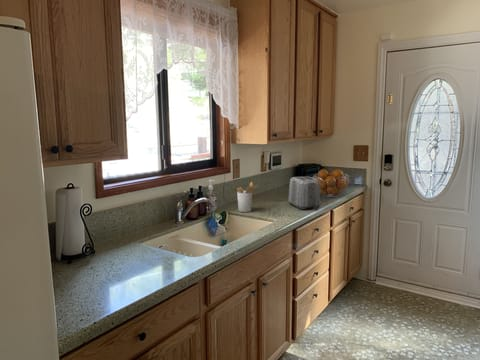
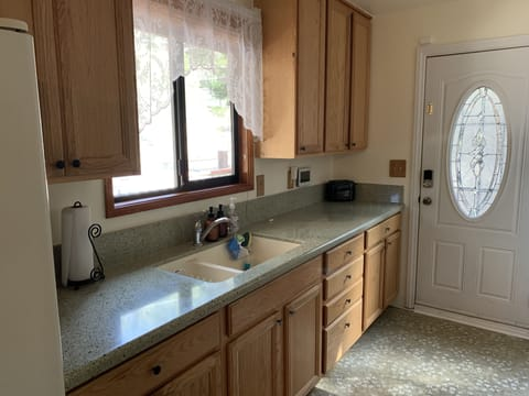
- toaster [287,176,321,212]
- utensil holder [236,181,259,213]
- fruit basket [312,168,351,198]
